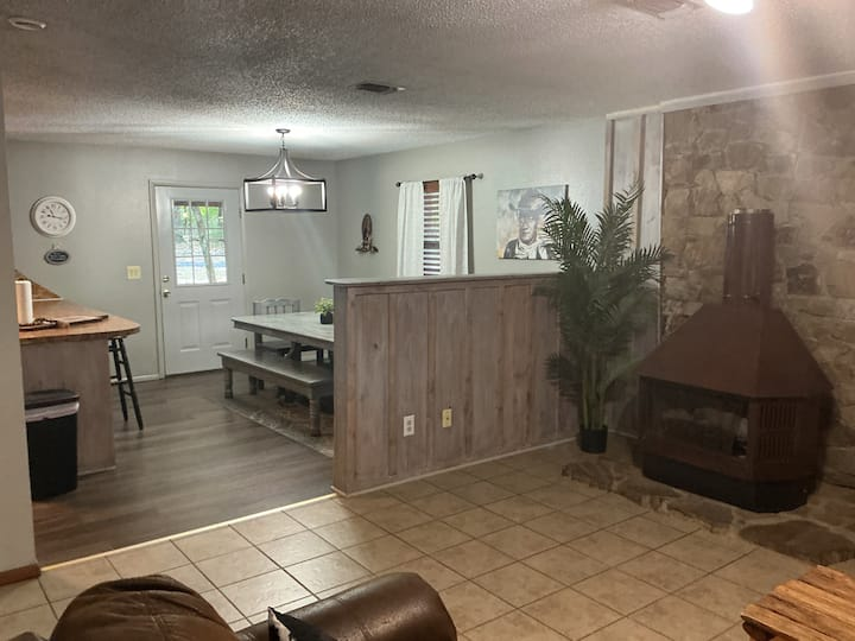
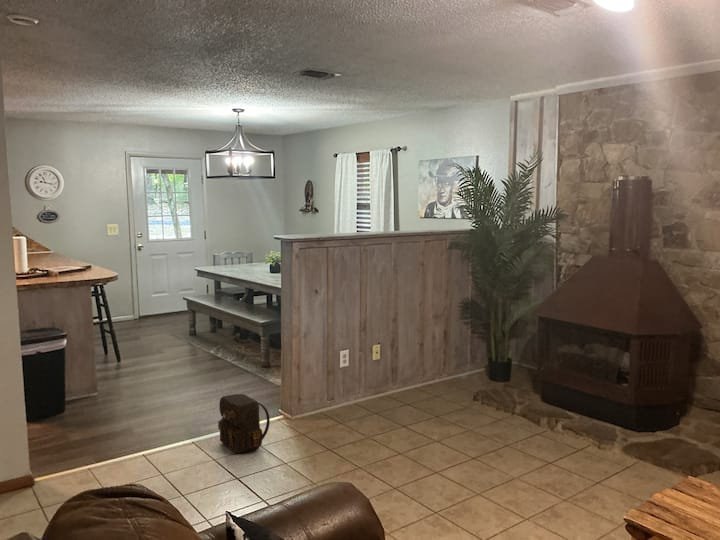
+ backpack [217,393,271,454]
